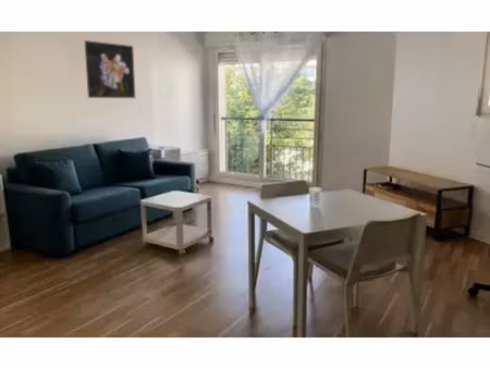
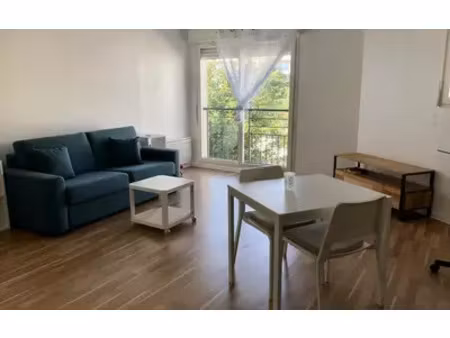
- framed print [84,39,136,99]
